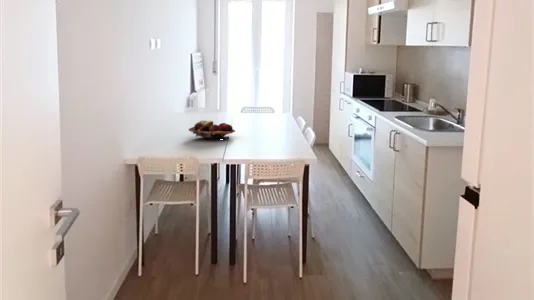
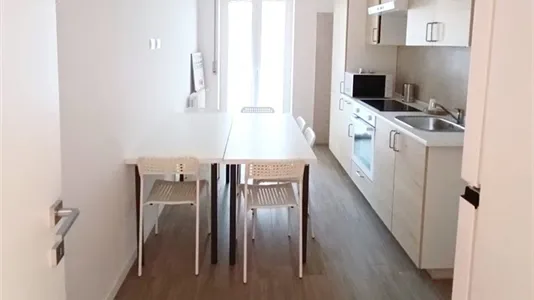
- fruit basket [188,120,236,141]
